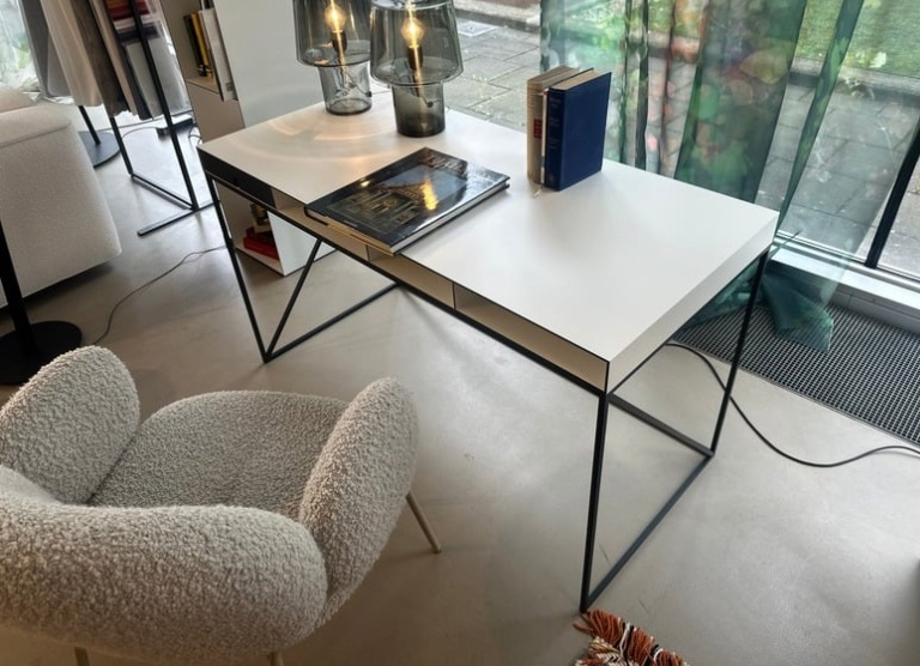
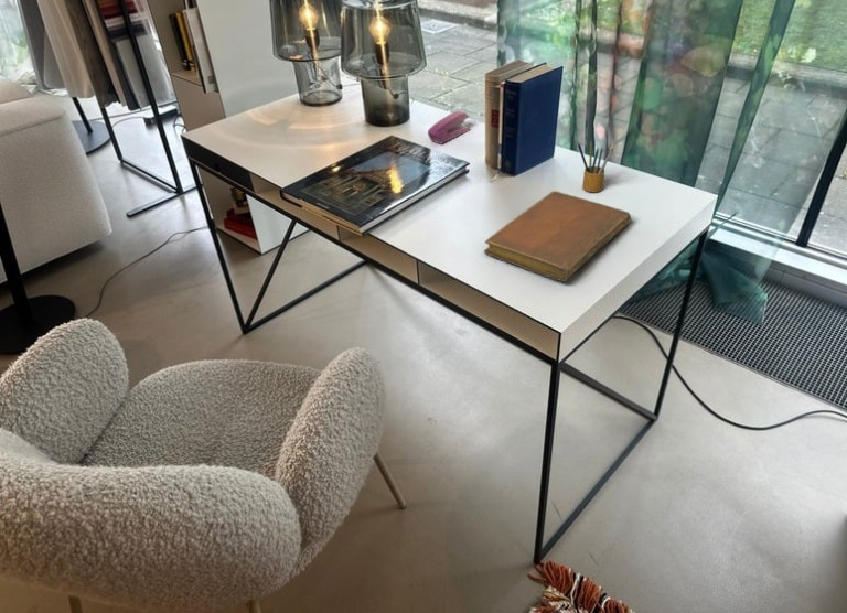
+ notebook [483,190,632,283]
+ stapler [427,109,472,144]
+ pencil box [577,140,614,193]
